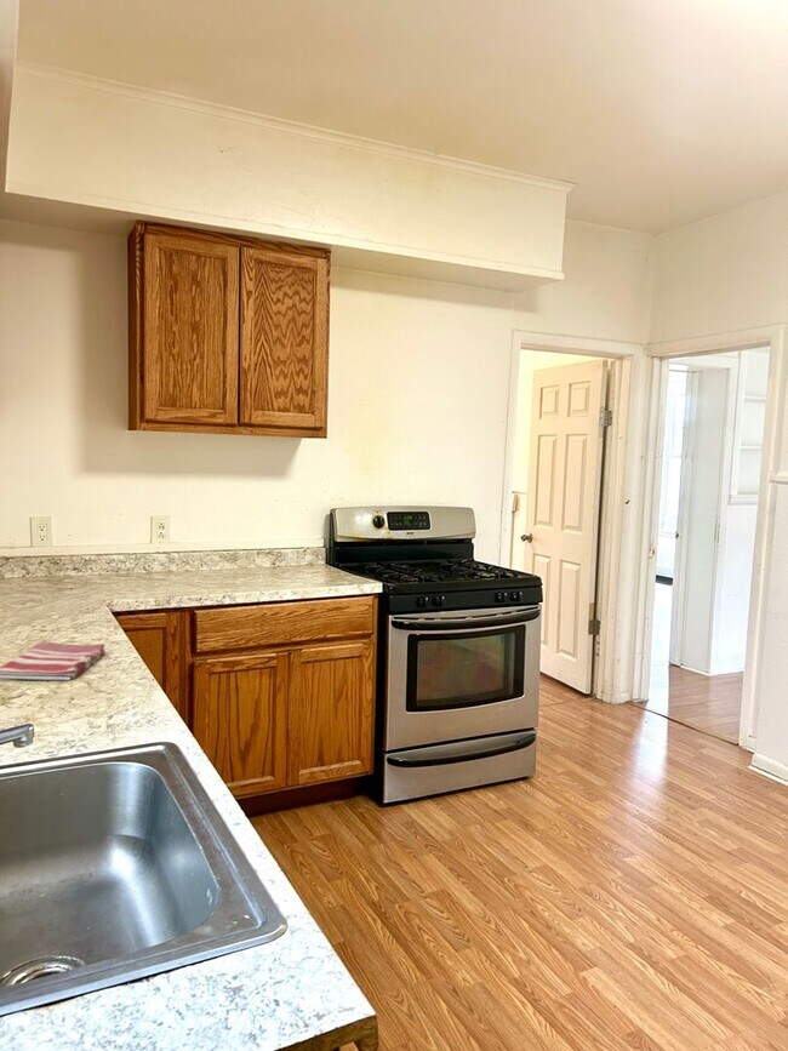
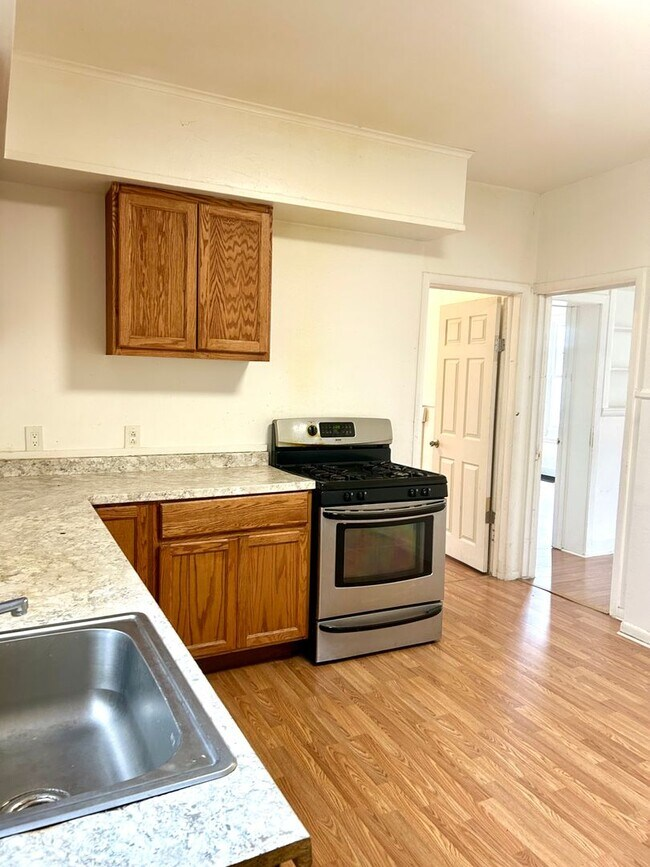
- dish towel [0,641,107,681]
